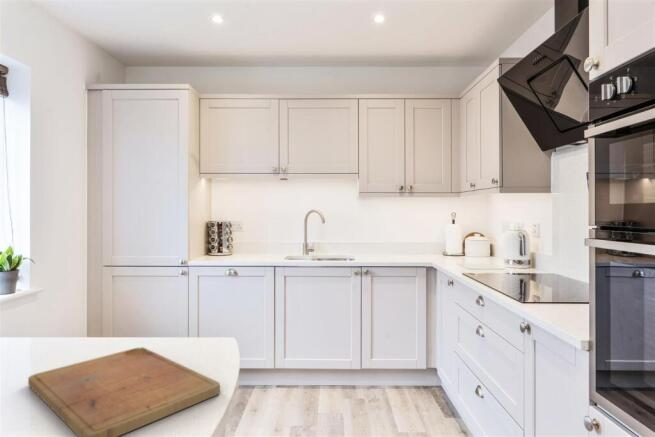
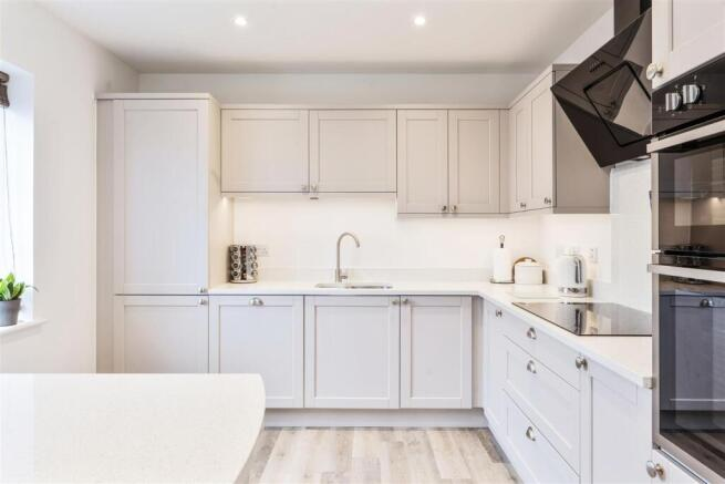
- cutting board [27,346,221,437]
